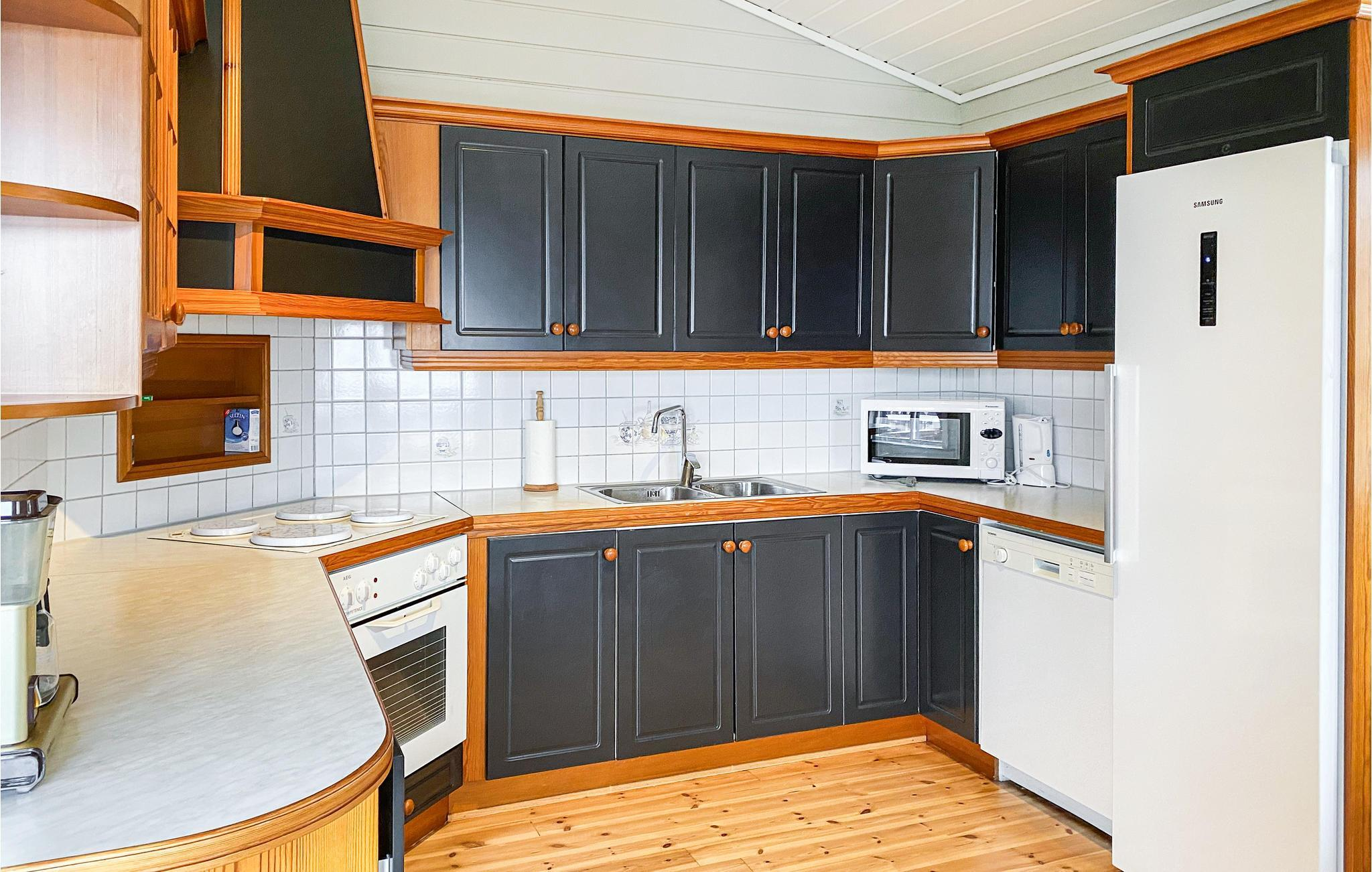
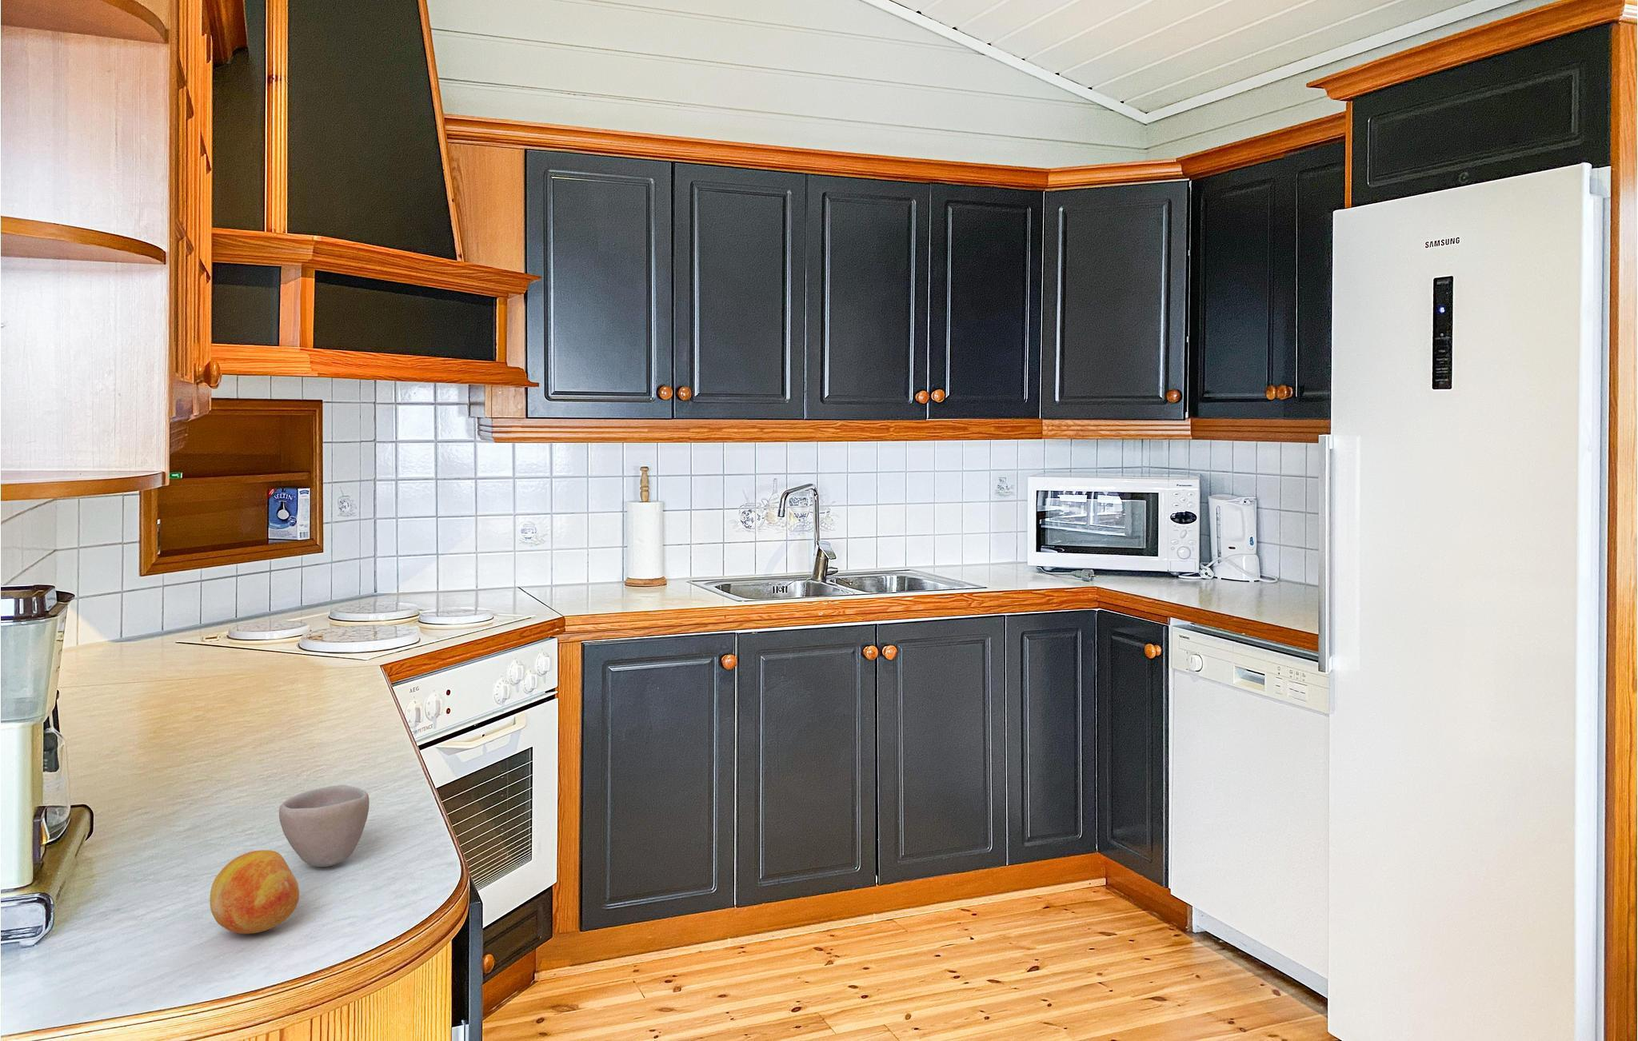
+ fruit [209,849,300,935]
+ cup [278,784,370,868]
